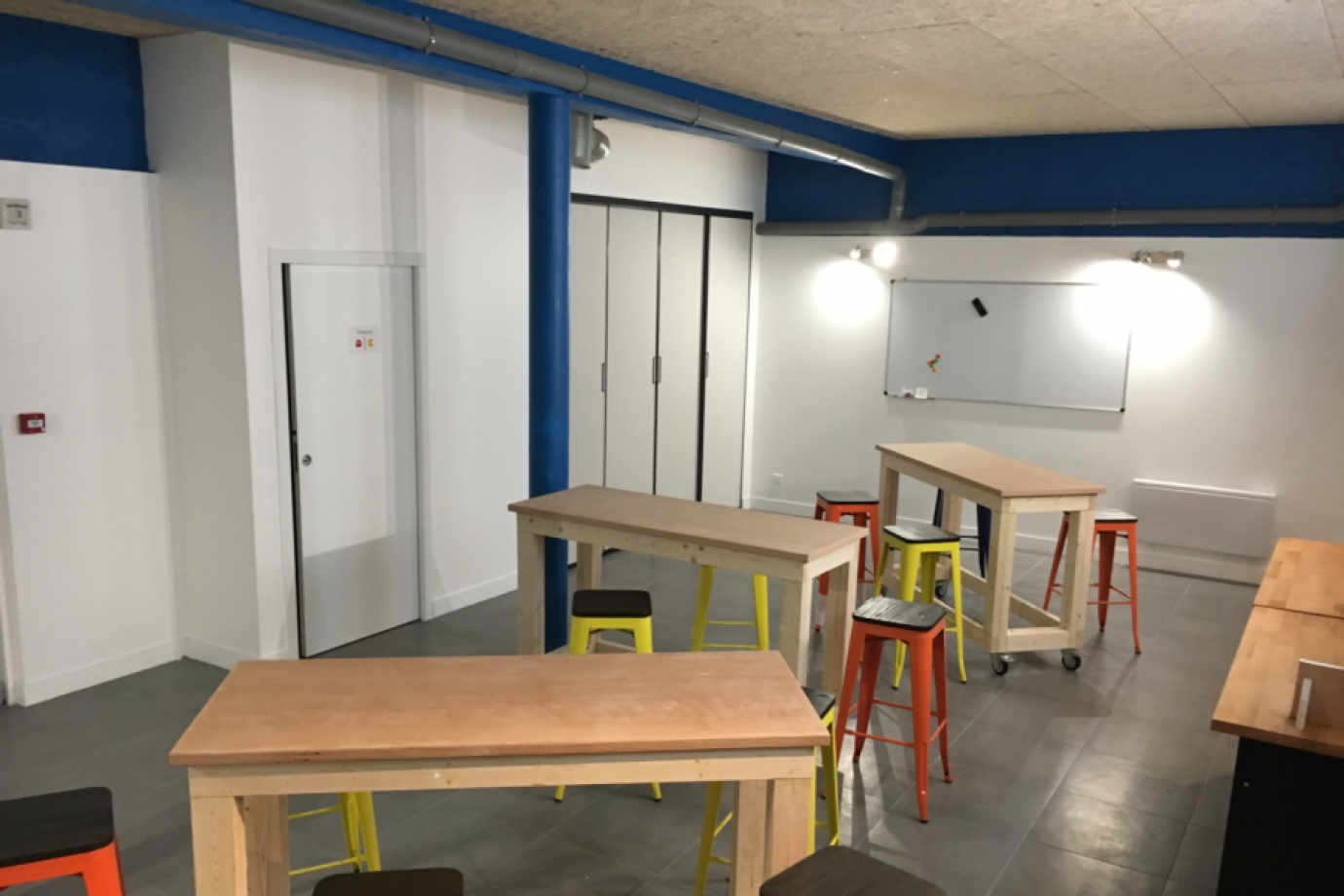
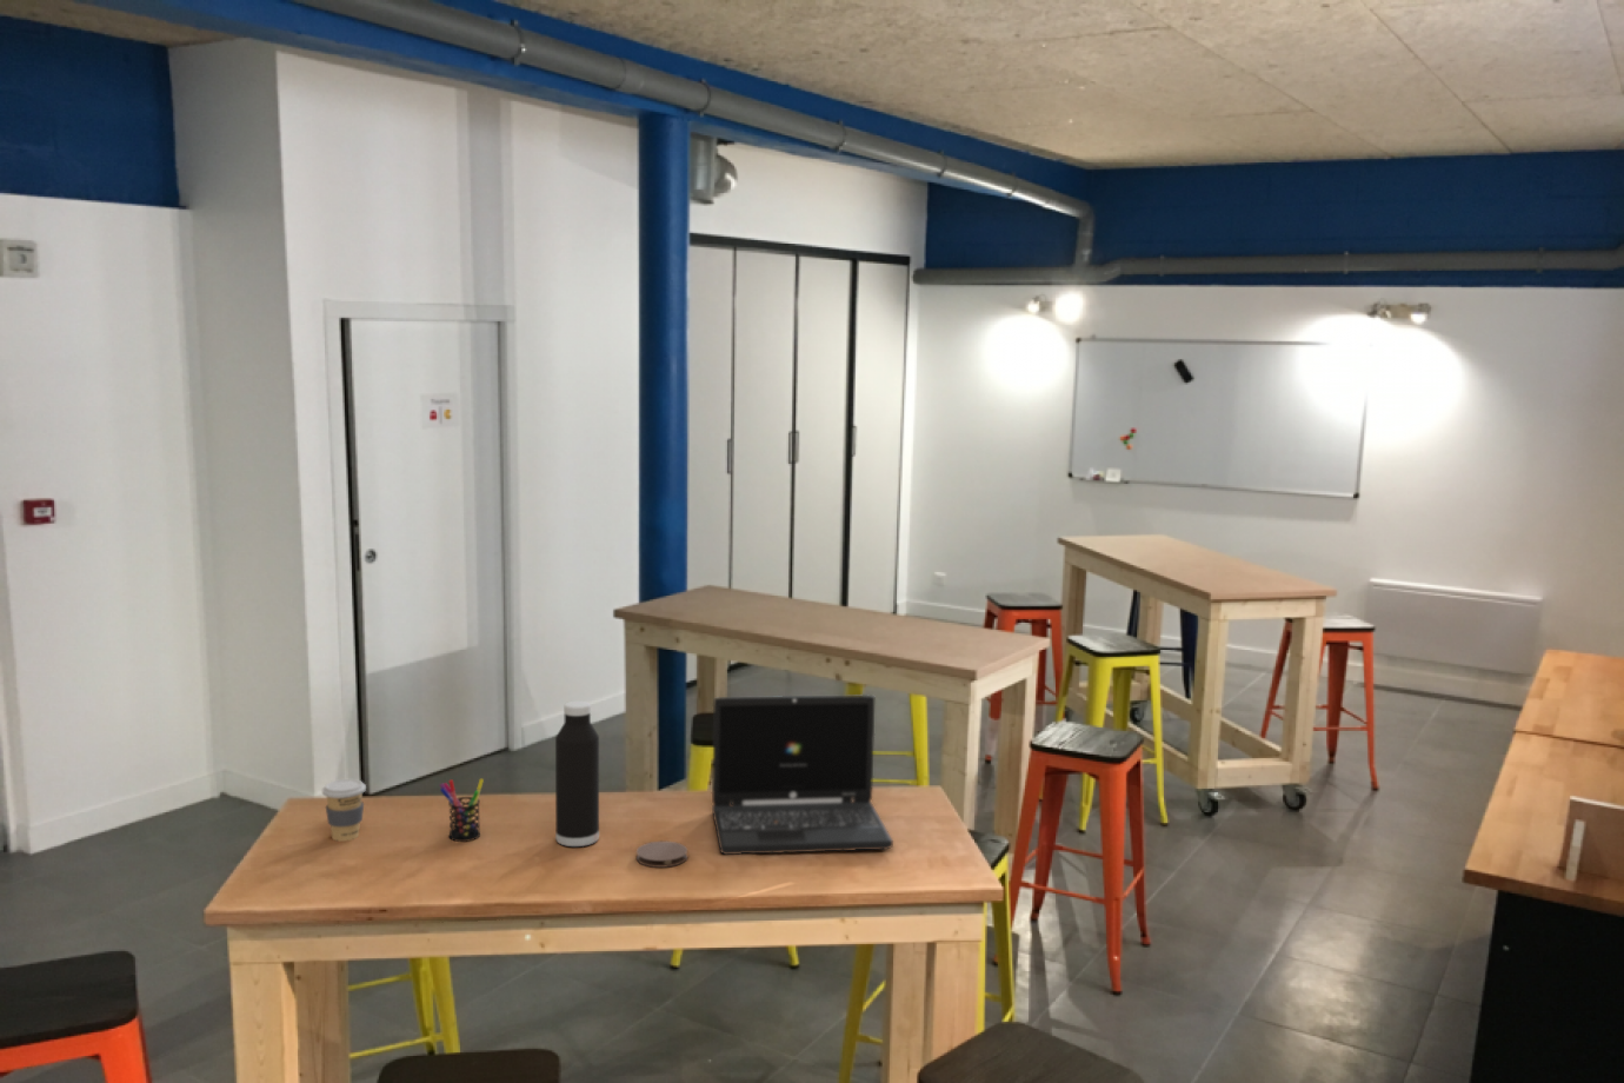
+ laptop [710,694,894,856]
+ coaster [636,840,689,869]
+ pen holder [439,777,485,842]
+ water bottle [555,700,601,847]
+ coffee cup [321,778,367,842]
